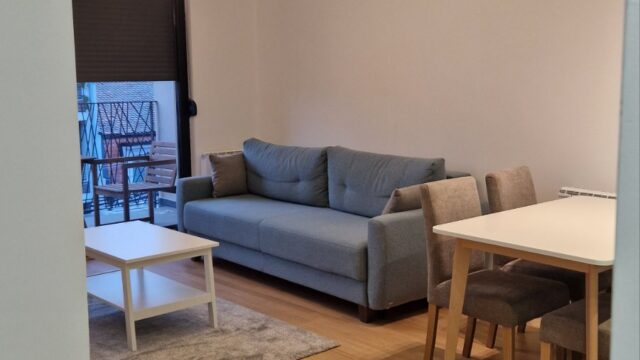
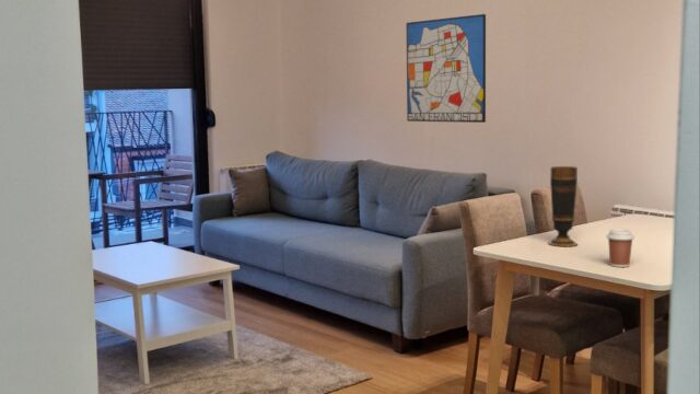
+ wall art [406,13,487,124]
+ coffee cup [606,228,635,268]
+ vase [547,165,579,247]
